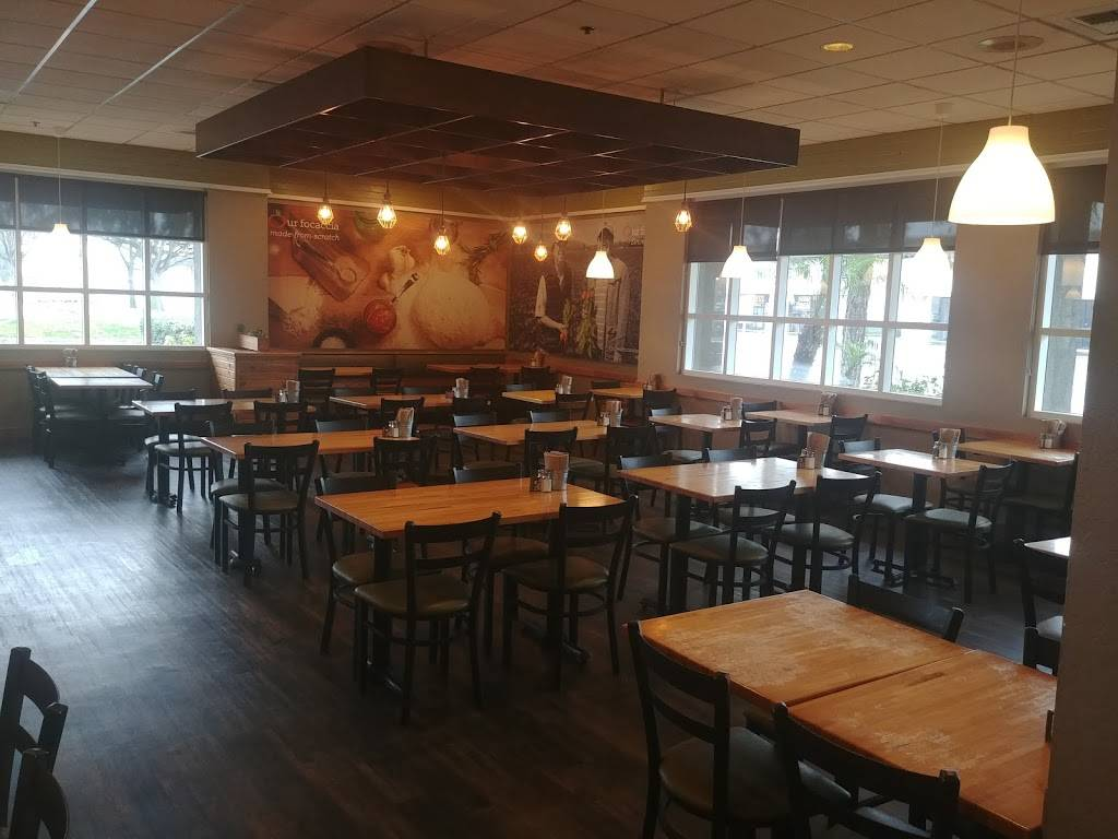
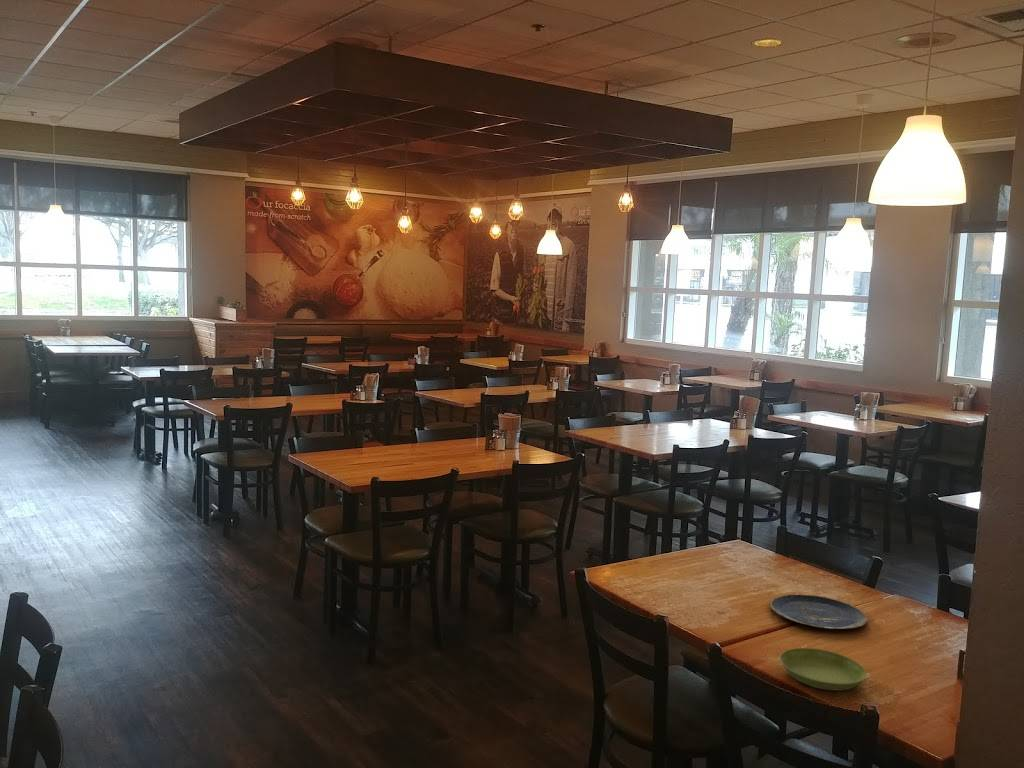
+ plate [769,593,869,631]
+ saucer [779,647,868,692]
